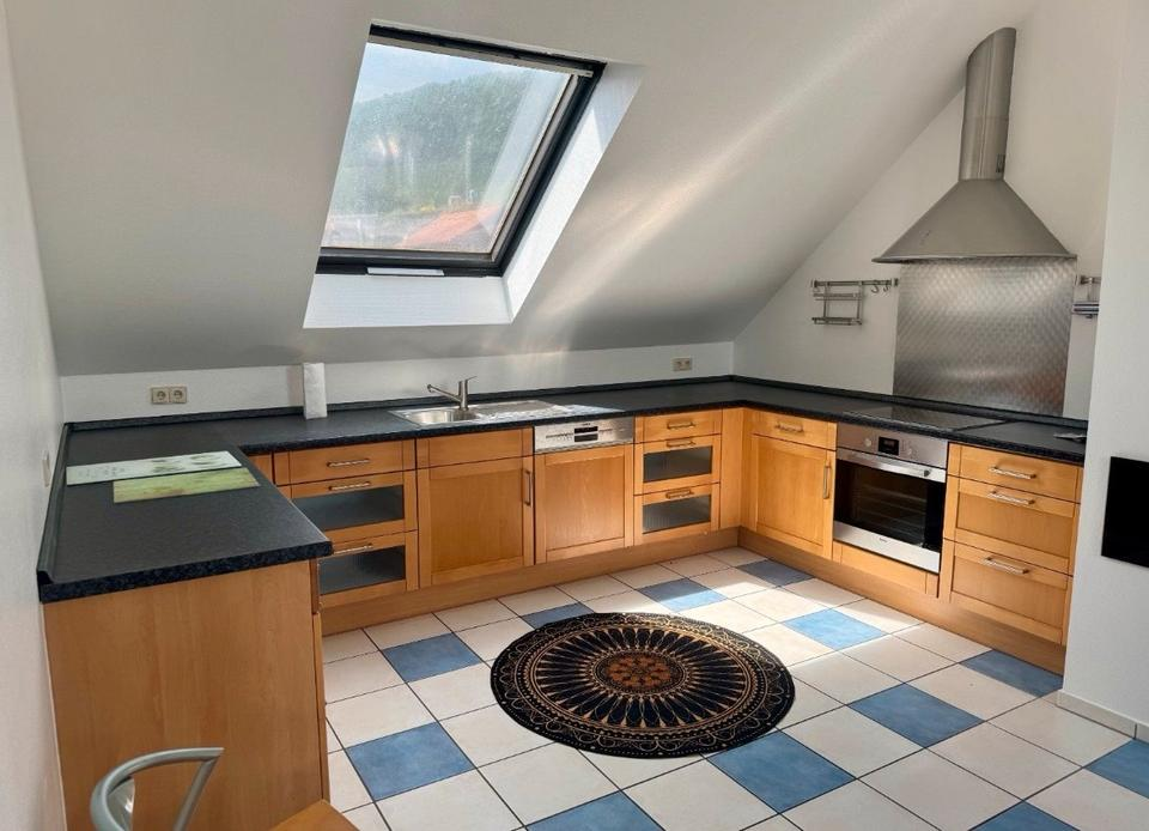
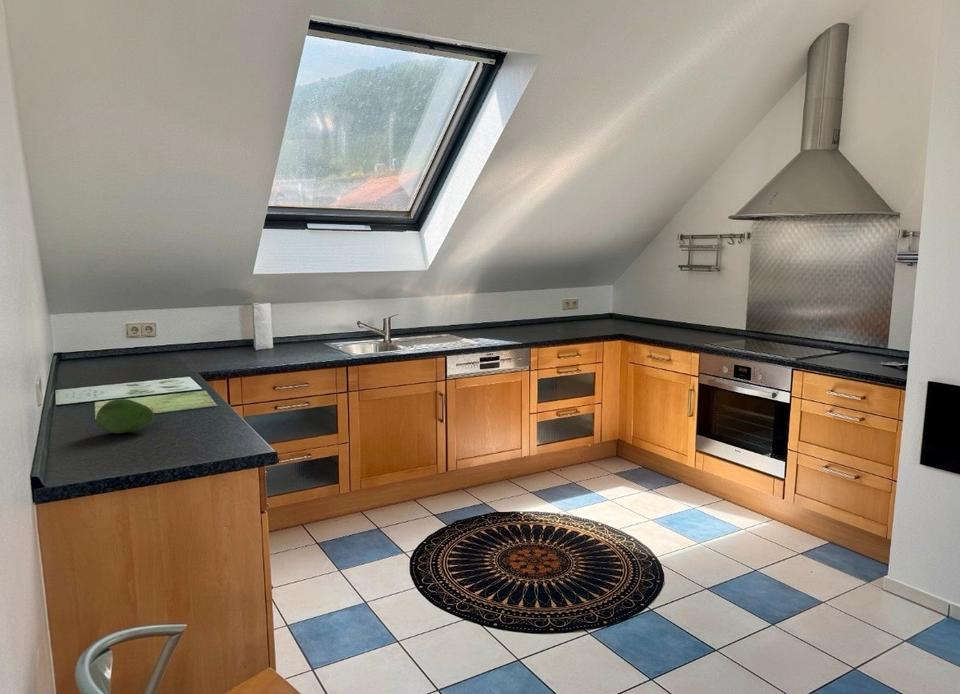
+ fruit [95,398,155,434]
